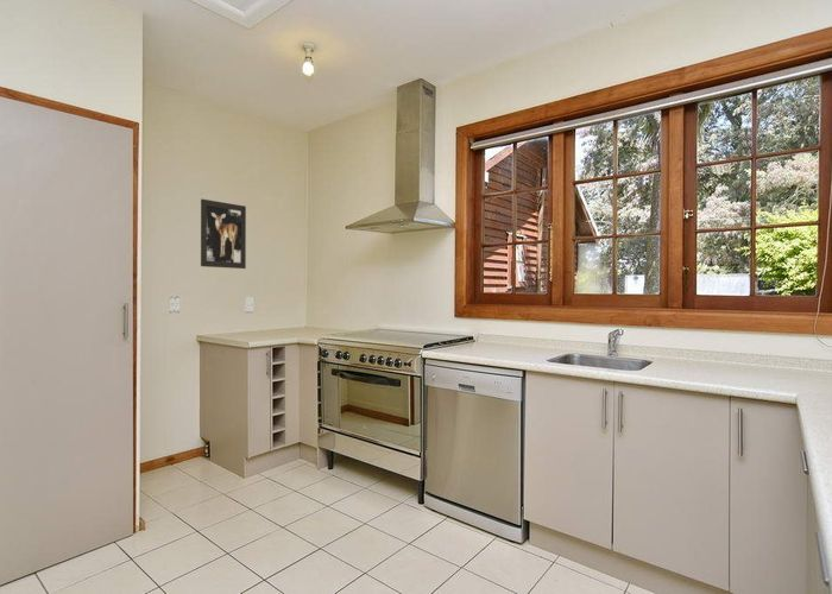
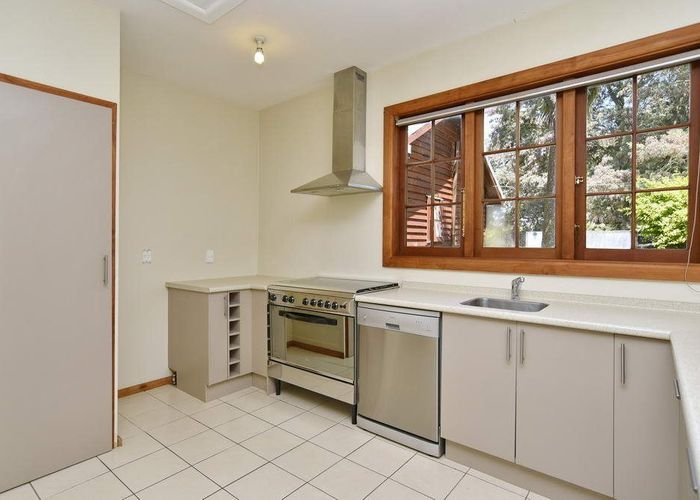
- wall art [200,198,247,270]
